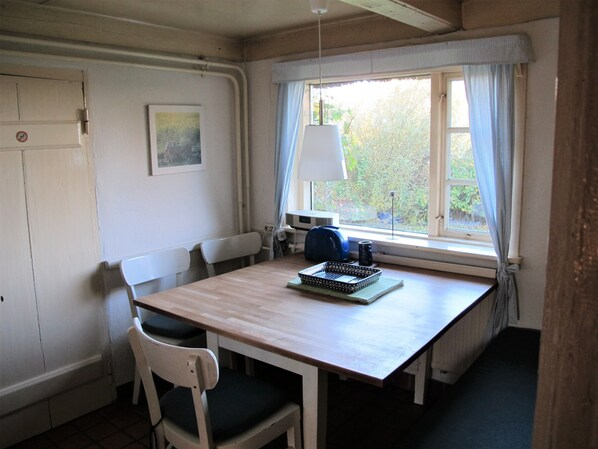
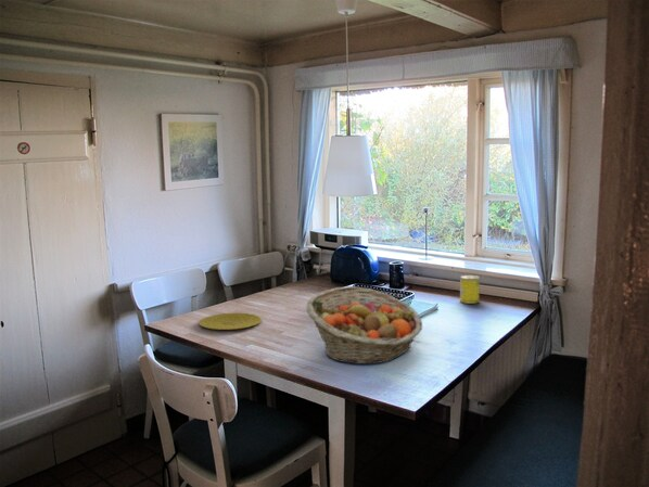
+ fruit basket [305,285,423,366]
+ plate [198,311,263,331]
+ beverage can [459,274,481,305]
